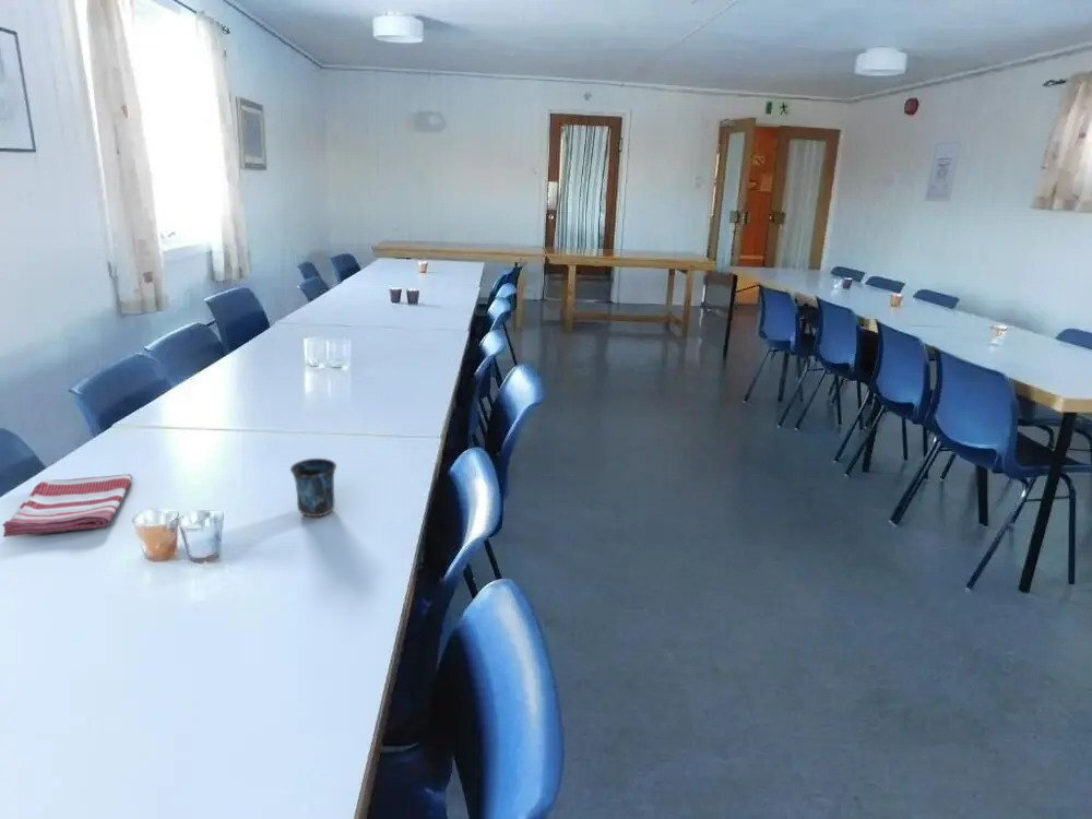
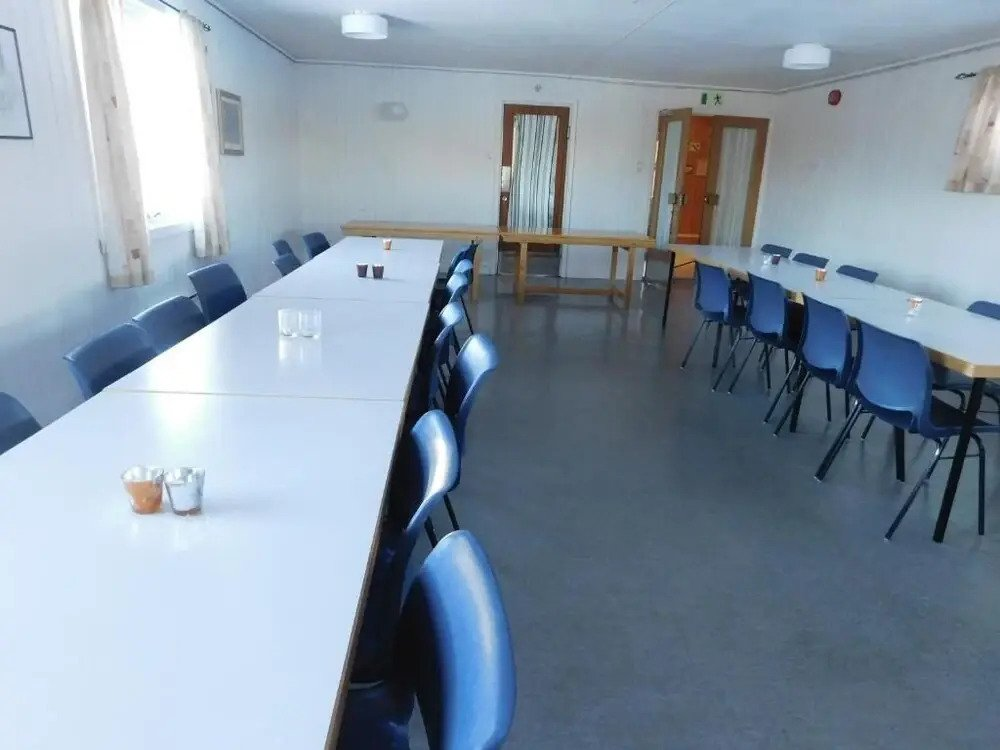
- mug [289,458,337,518]
- dish towel [1,473,133,538]
- wall art [923,136,963,203]
